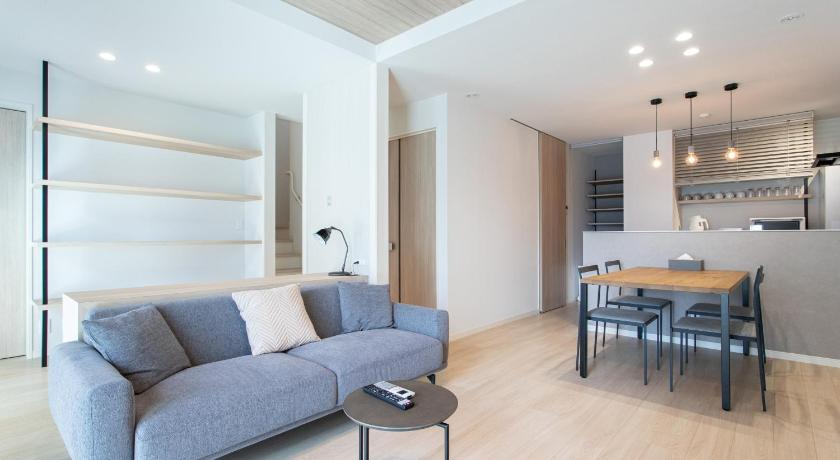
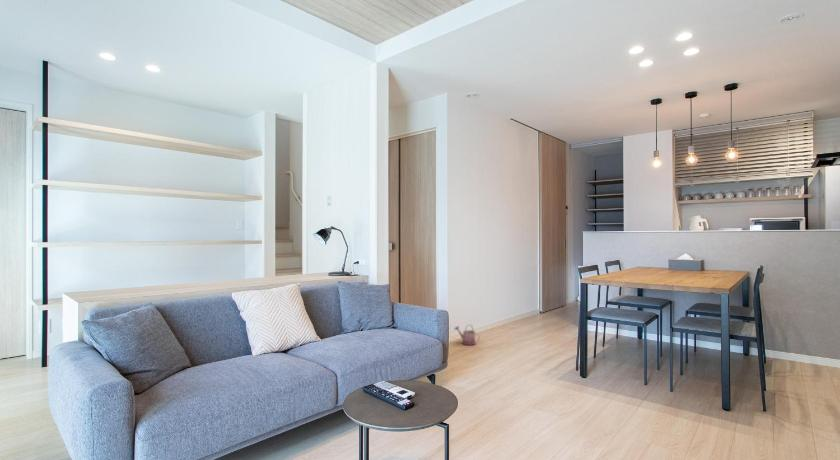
+ watering can [454,323,481,346]
